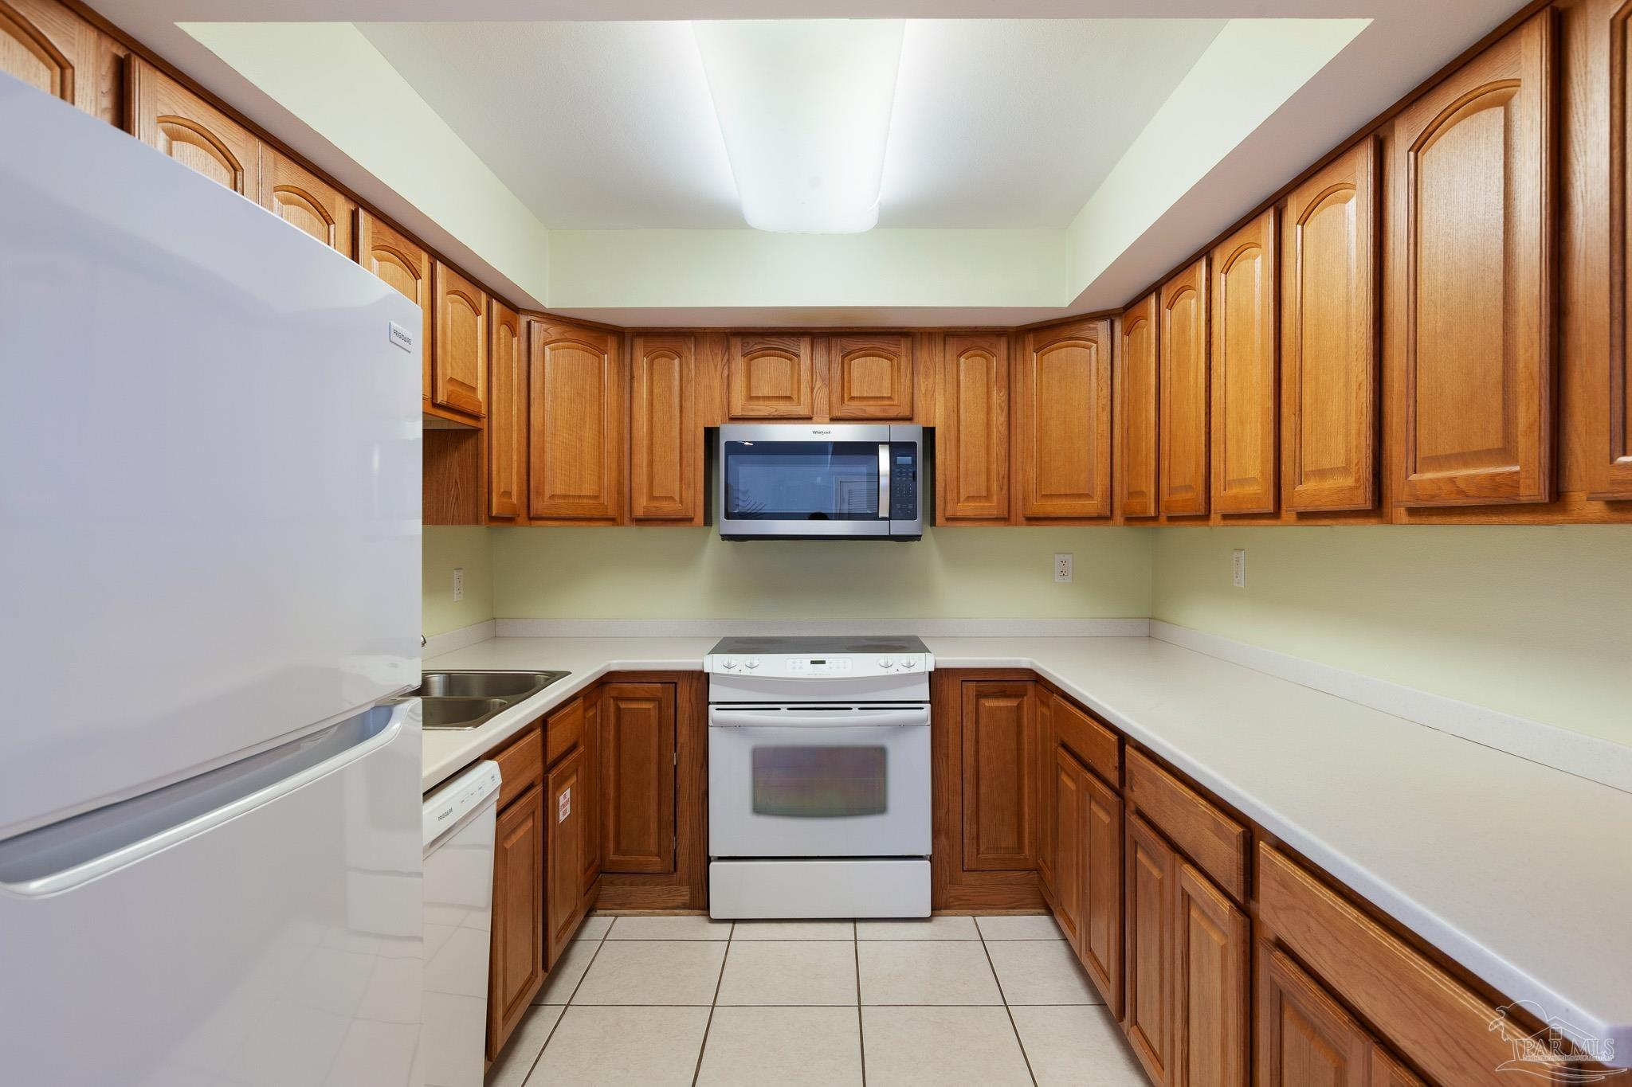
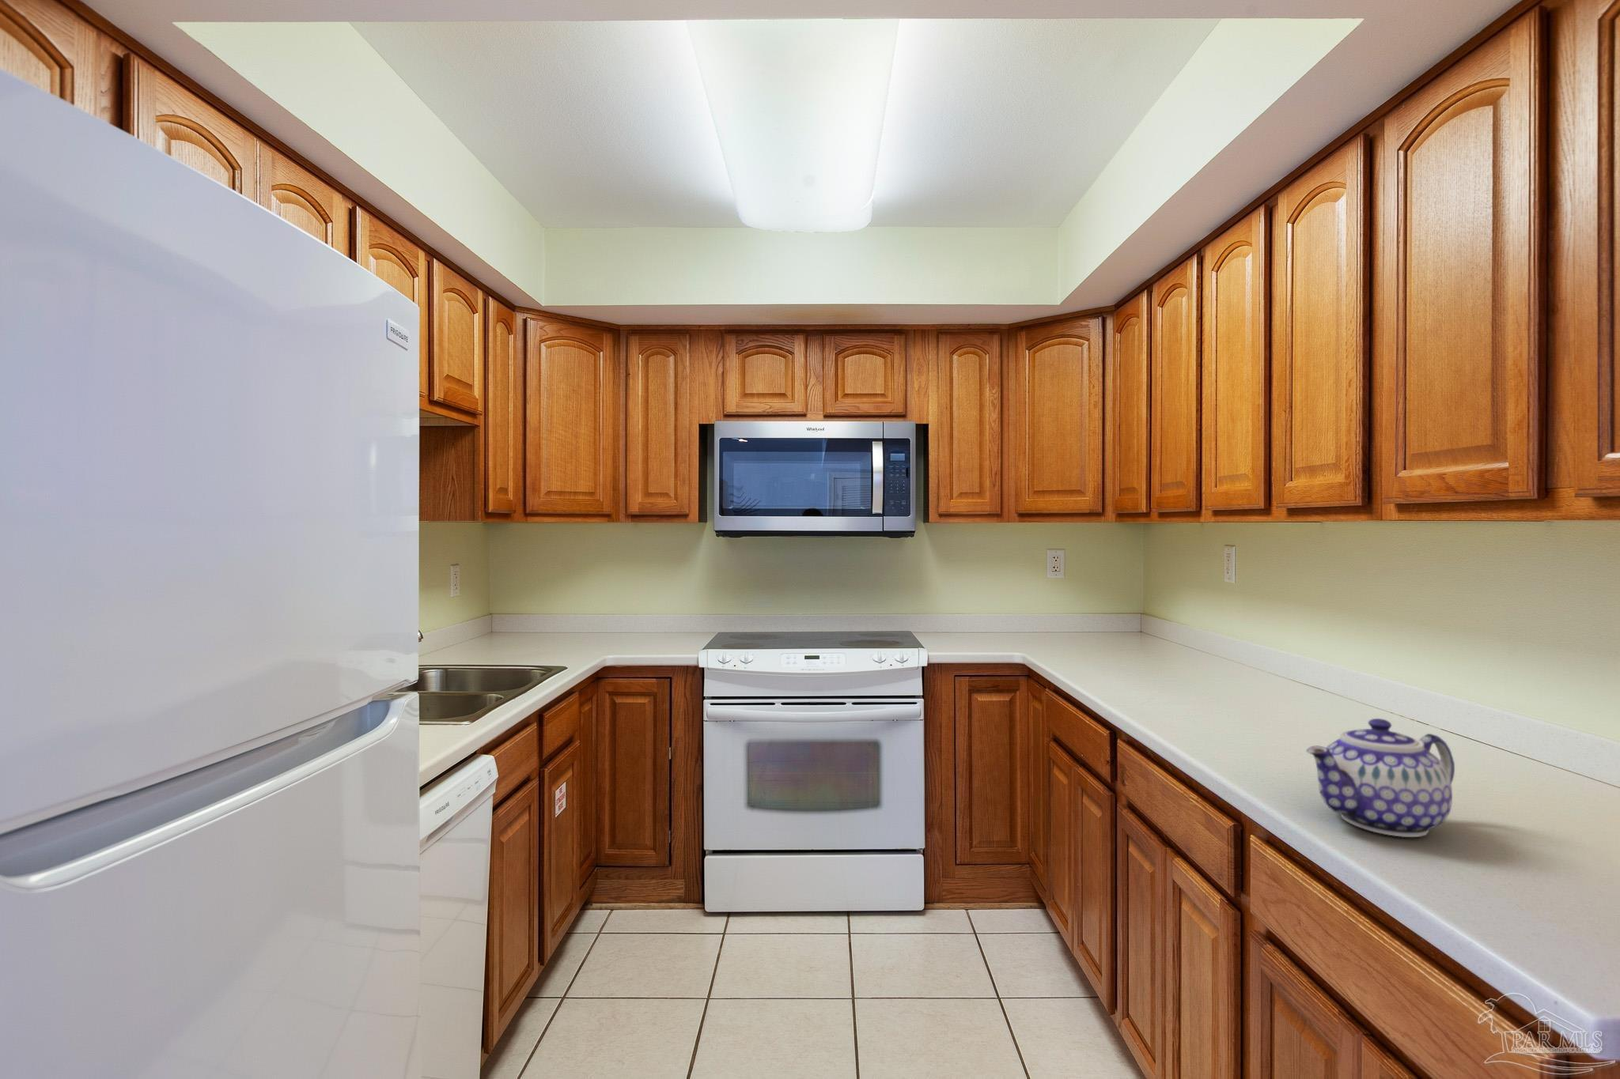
+ teapot [1306,718,1455,838]
